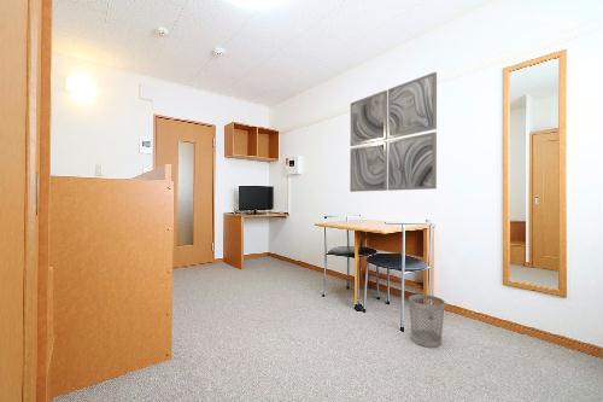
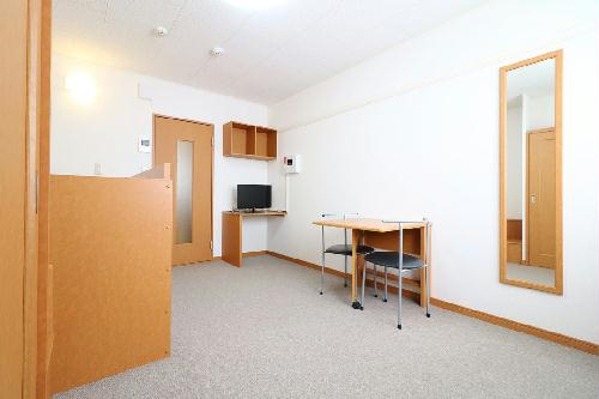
- wall art [349,71,438,193]
- wastebasket [408,293,446,349]
